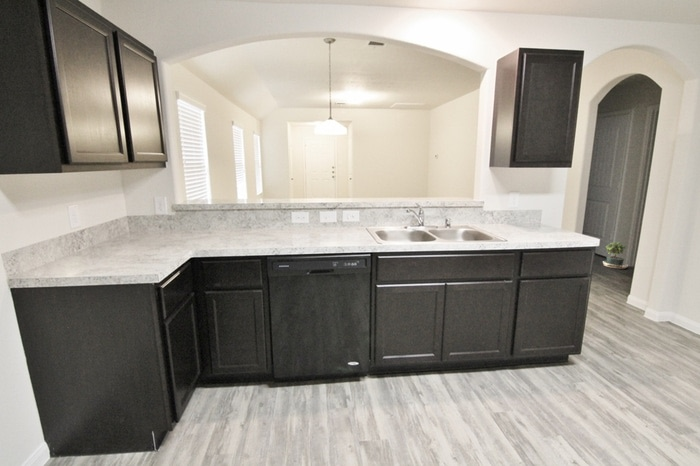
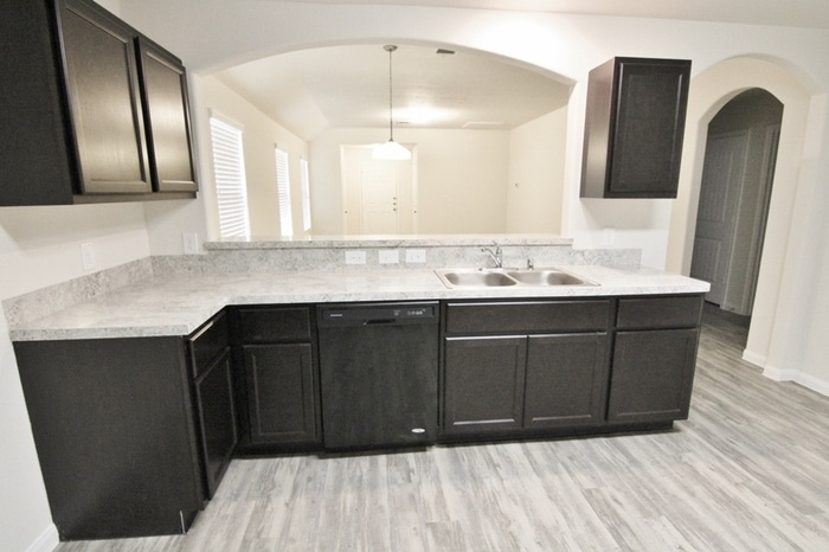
- potted plant [602,241,629,270]
